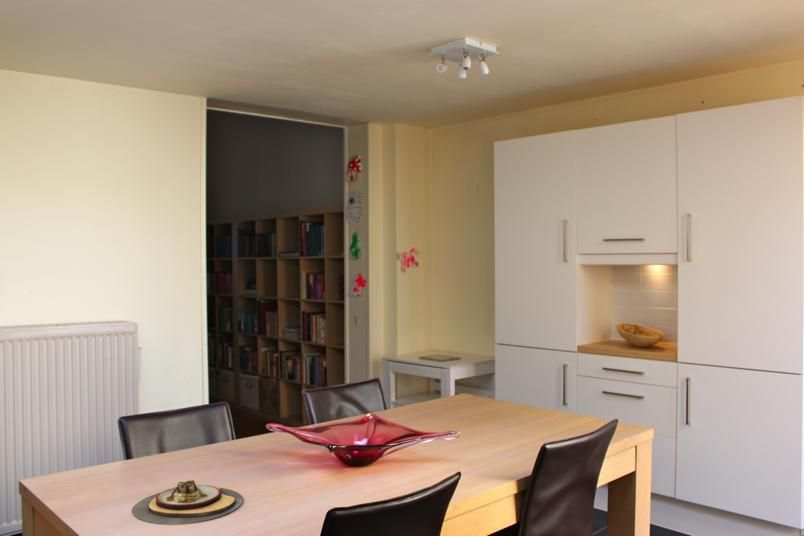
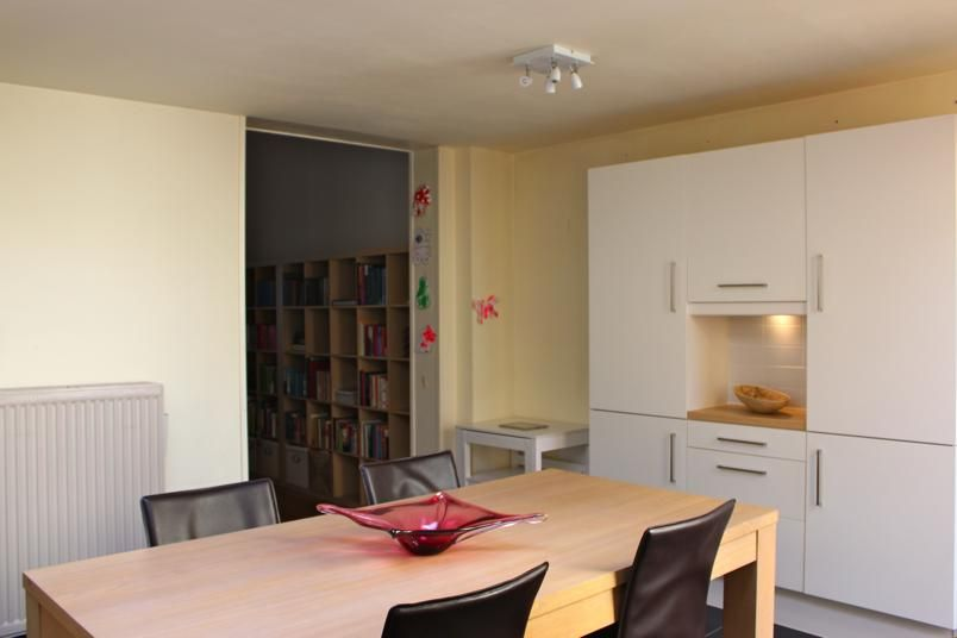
- plate [131,479,244,525]
